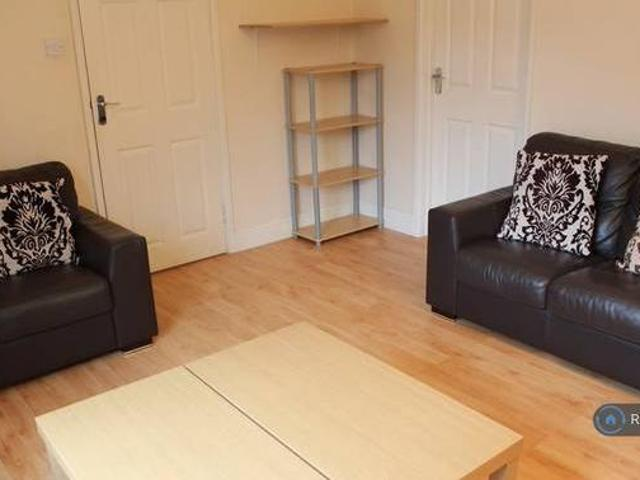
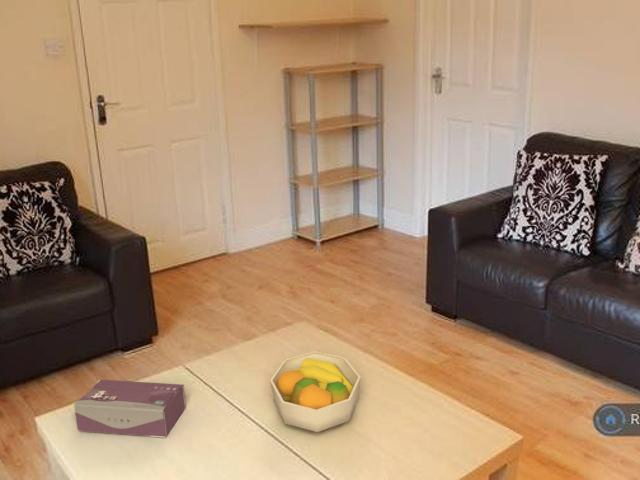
+ fruit bowl [269,350,362,433]
+ tissue box [73,379,187,439]
